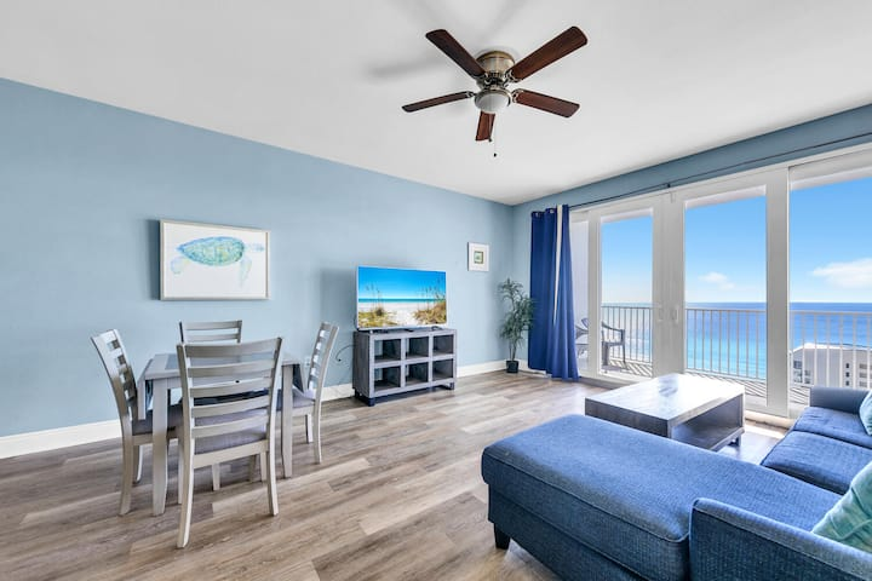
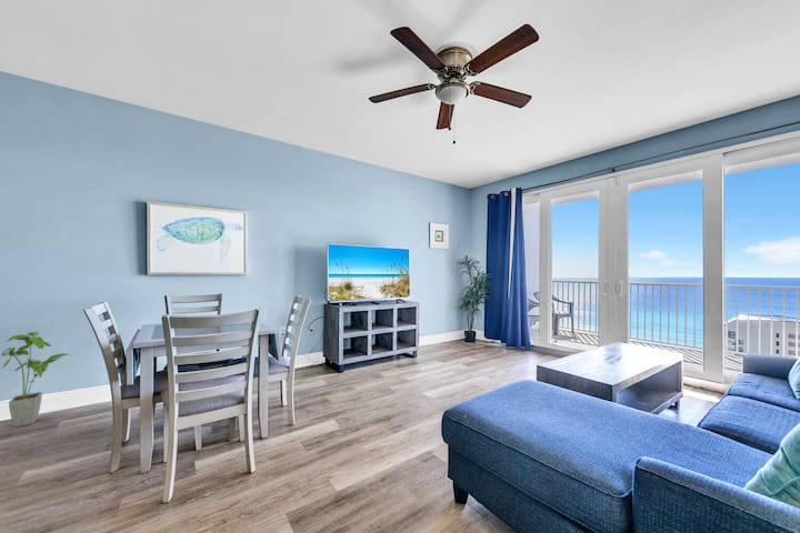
+ house plant [0,331,73,429]
